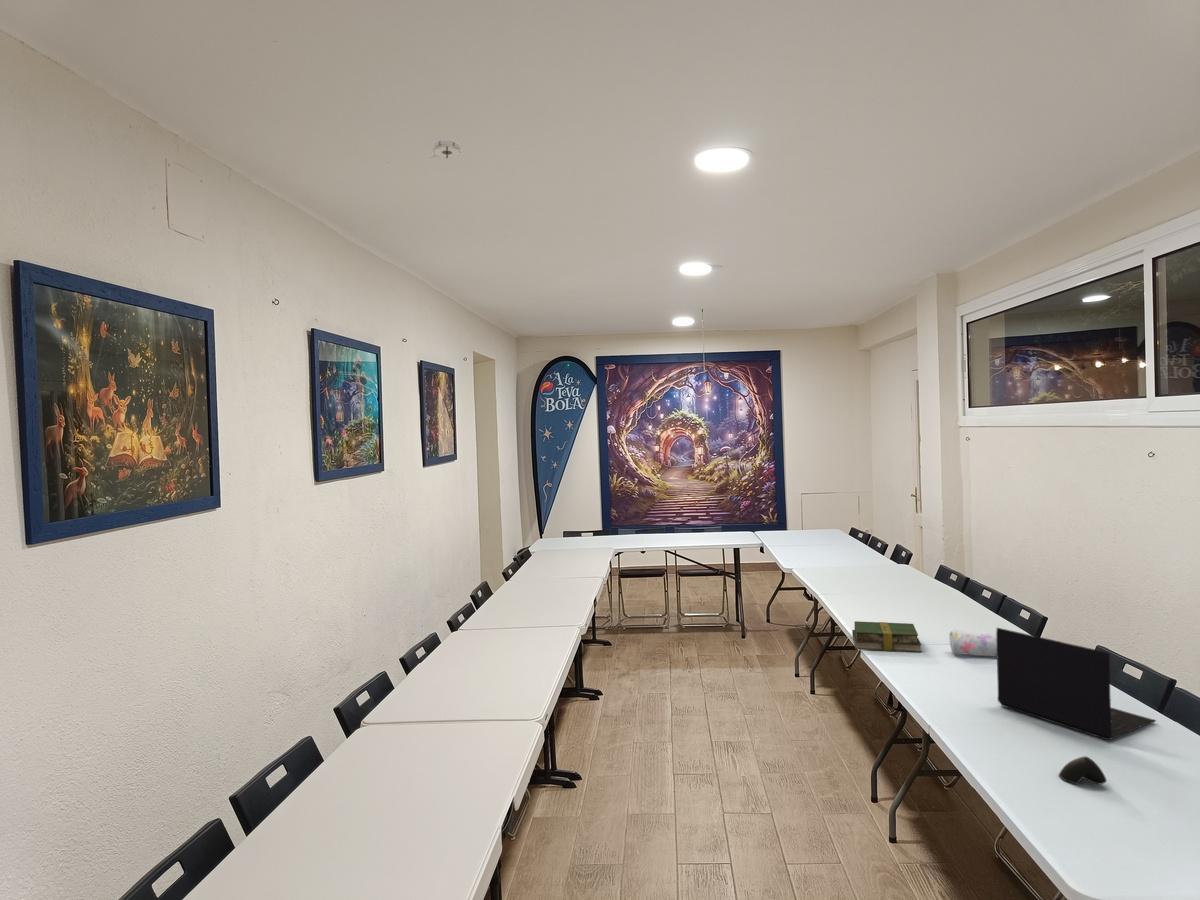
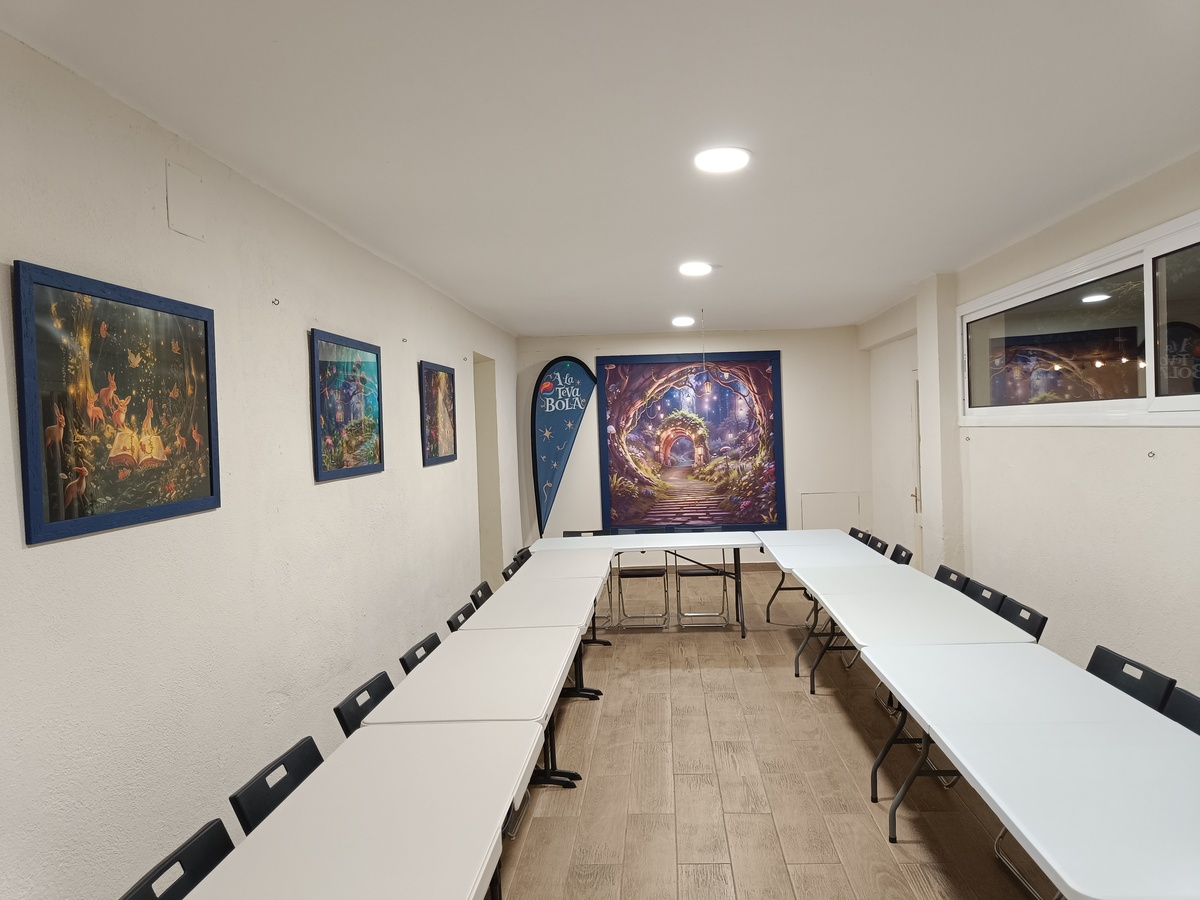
- pencil case [948,628,997,657]
- smoke detector [430,139,464,159]
- computer mouse [1058,755,1108,785]
- laptop [995,627,1157,741]
- book [851,620,922,653]
